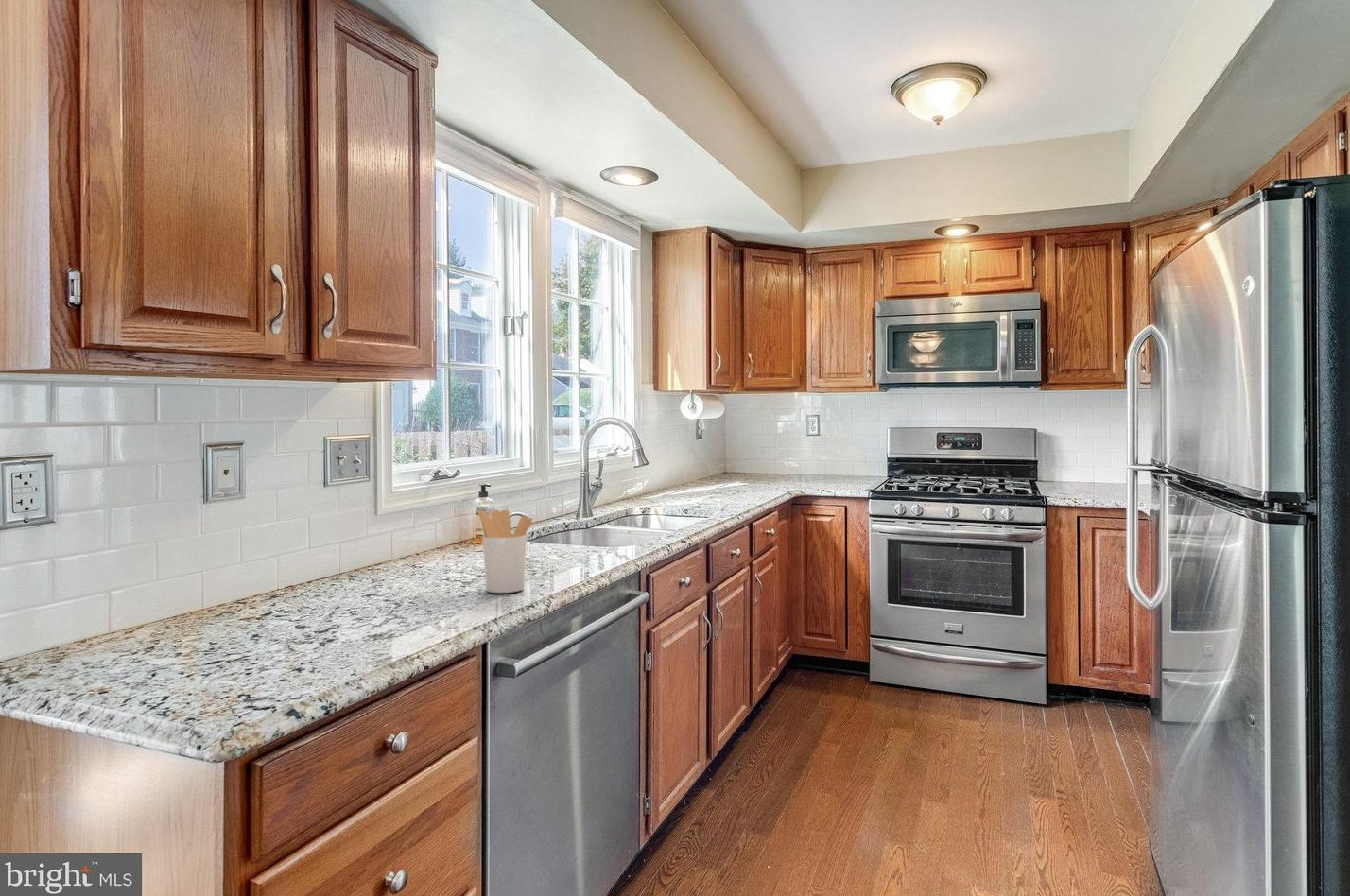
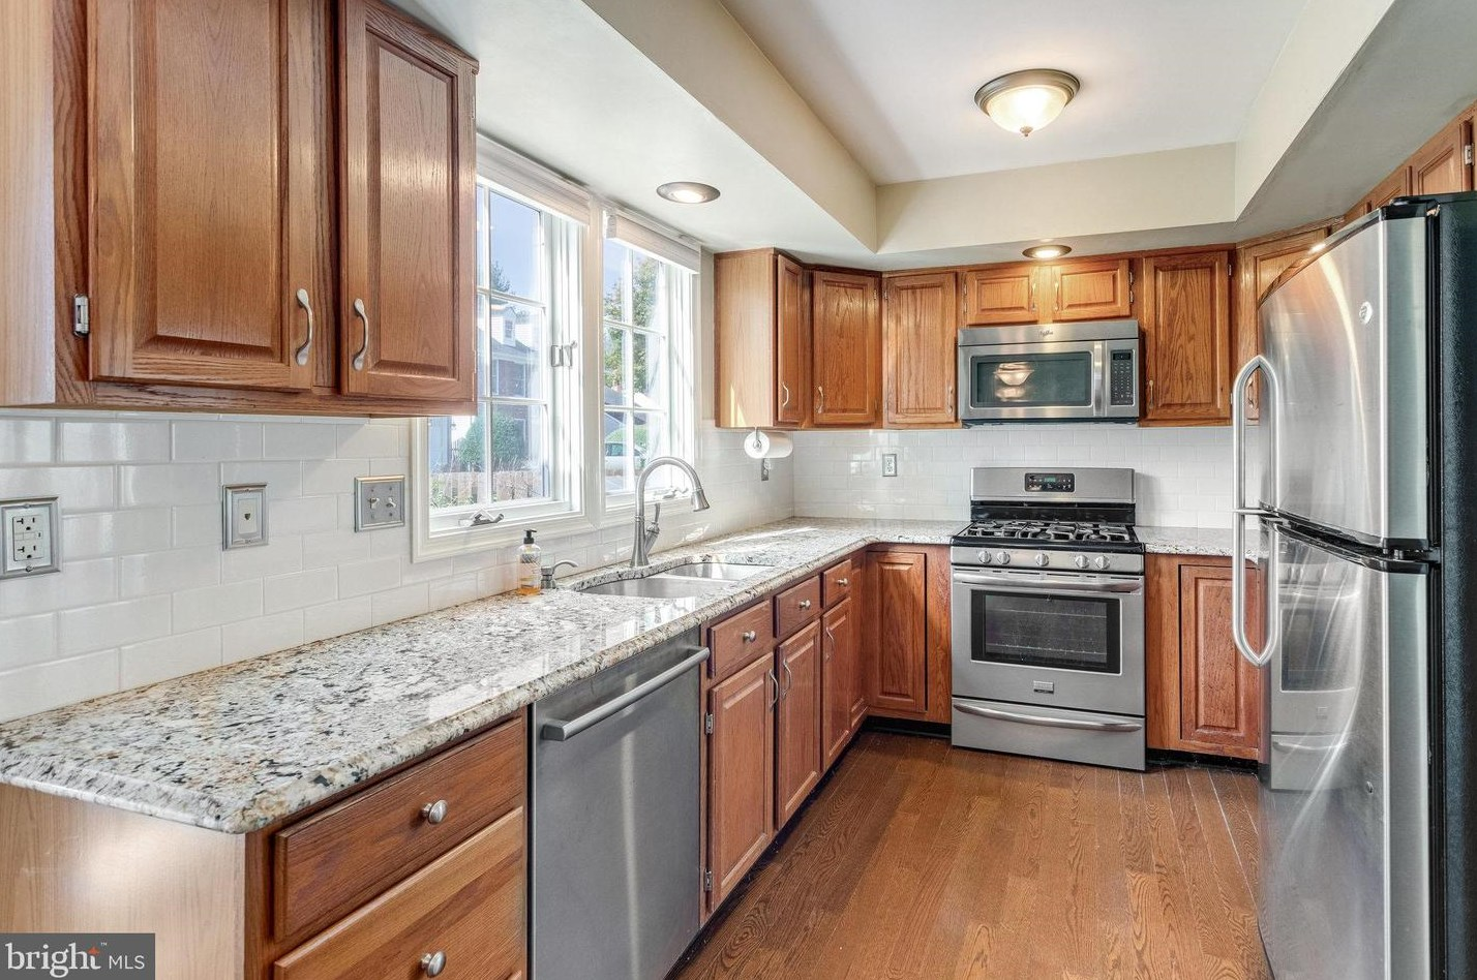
- utensil holder [477,508,533,594]
